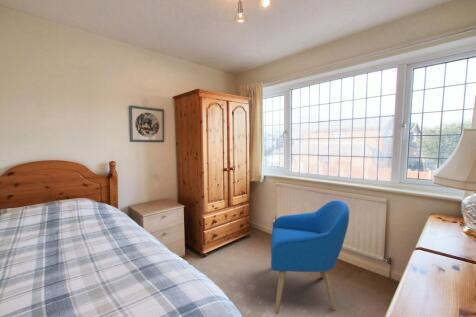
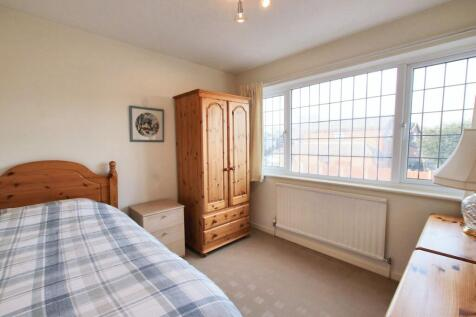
- armchair [270,199,350,315]
